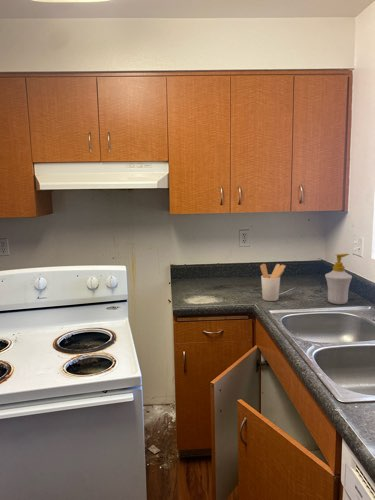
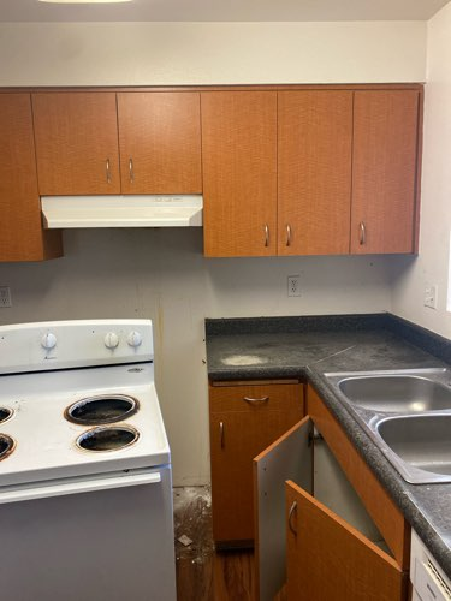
- soap bottle [324,253,353,305]
- utensil holder [259,263,286,302]
